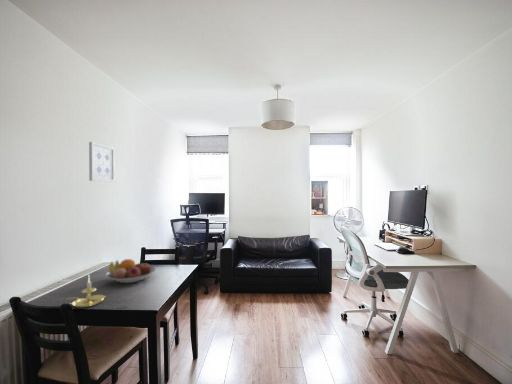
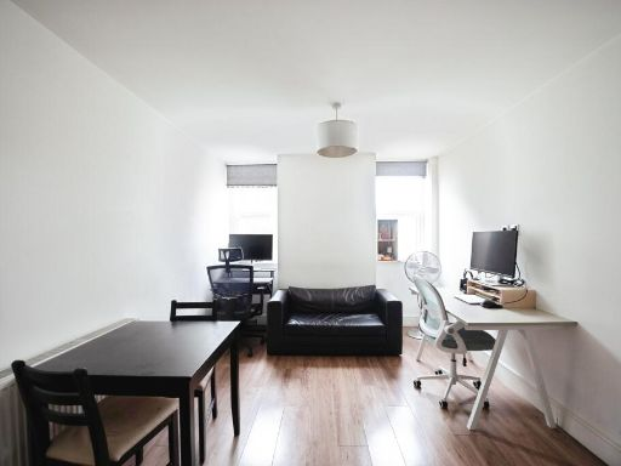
- wall art [88,141,115,183]
- candle holder [67,275,106,309]
- fruit bowl [104,258,157,284]
